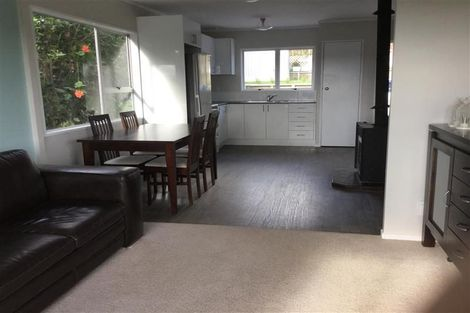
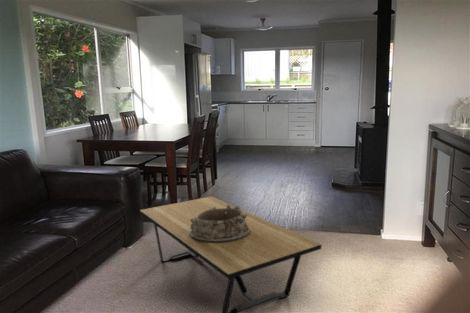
+ coffee table [139,195,322,313]
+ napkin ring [189,204,251,243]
